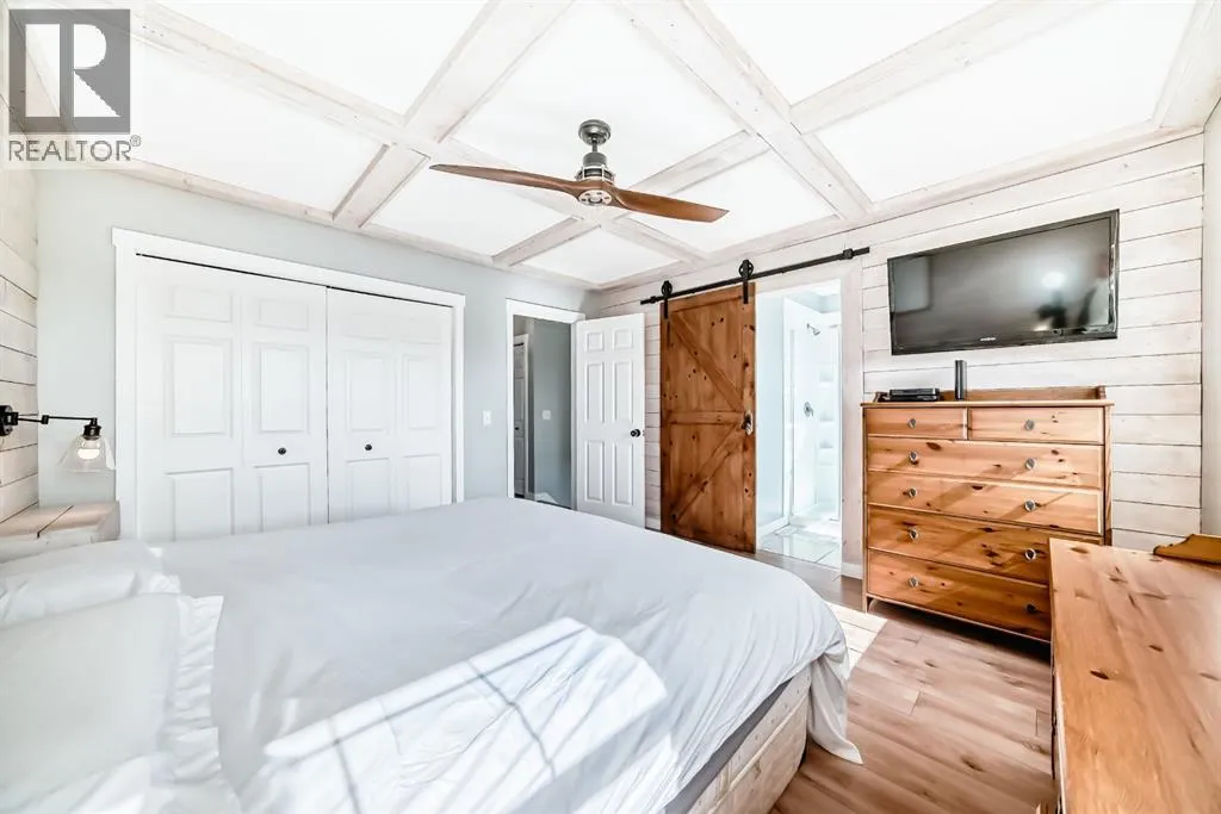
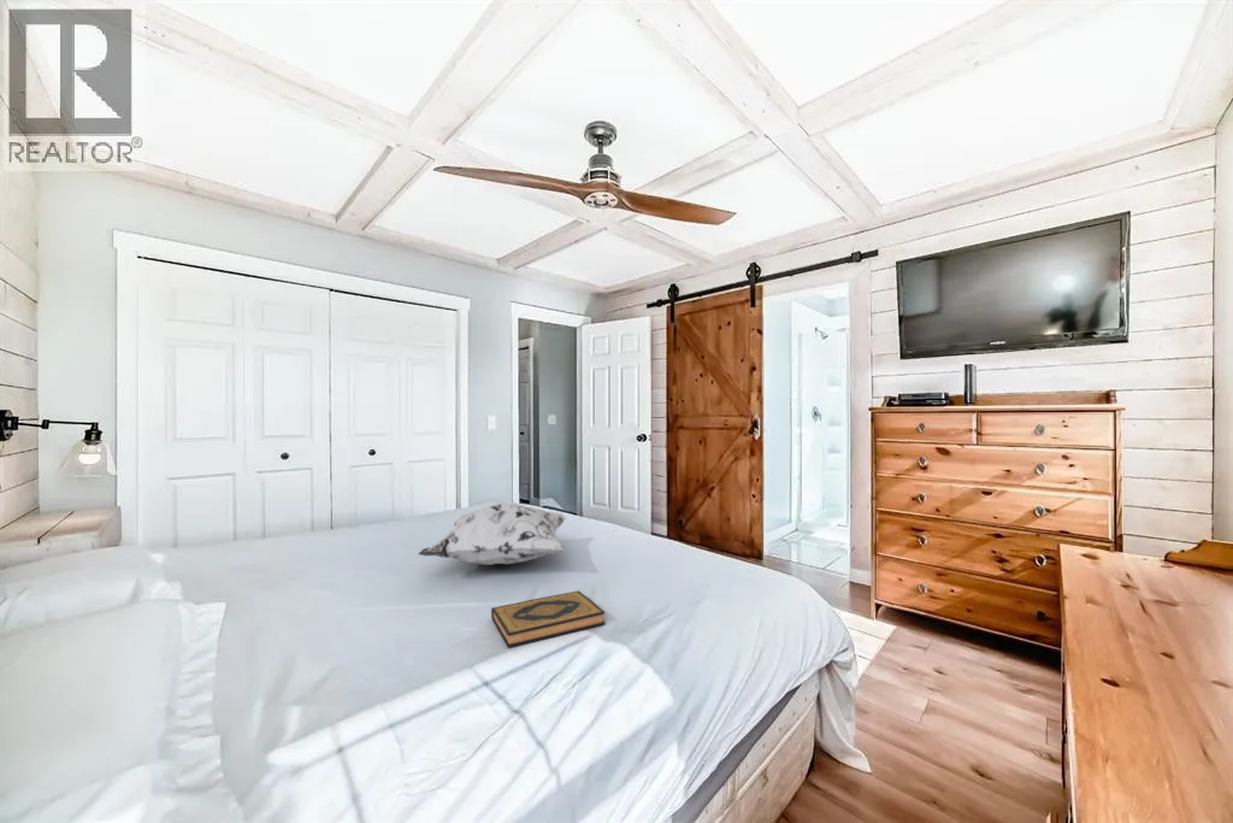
+ hardback book [490,589,606,648]
+ decorative pillow [417,501,567,566]
